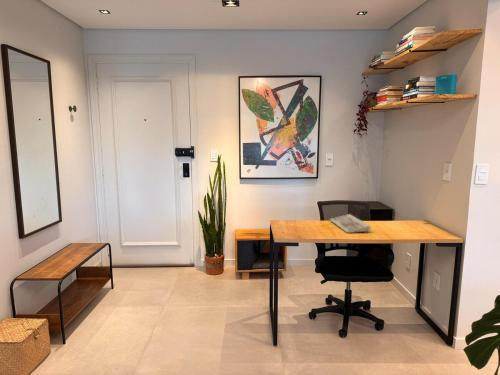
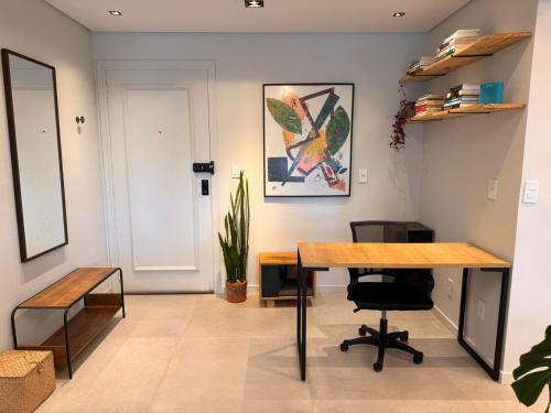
- keyboard [329,213,371,234]
